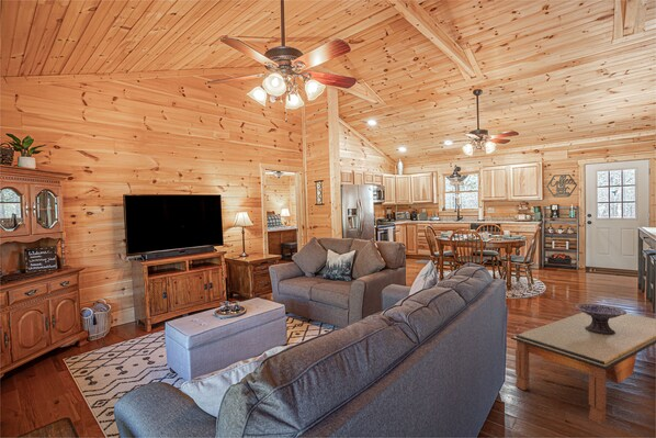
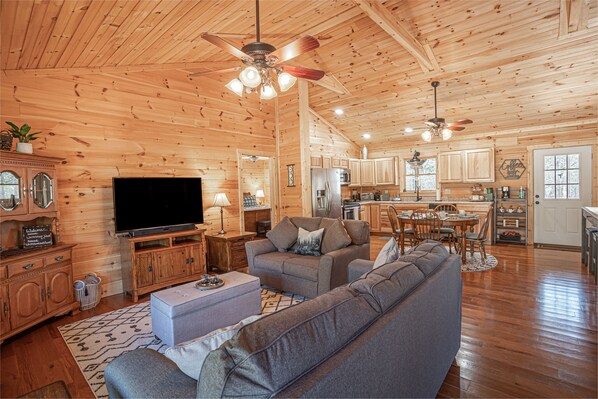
- decorative bowl [574,303,627,335]
- coffee table [510,312,656,425]
